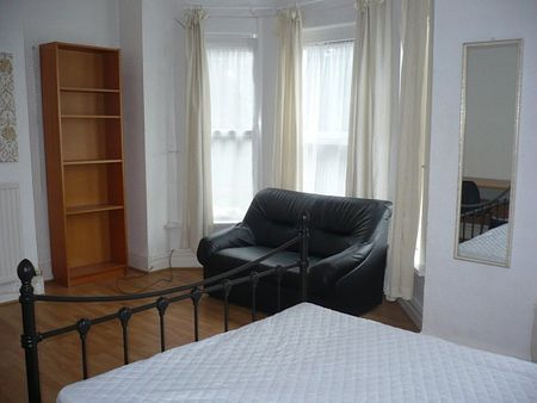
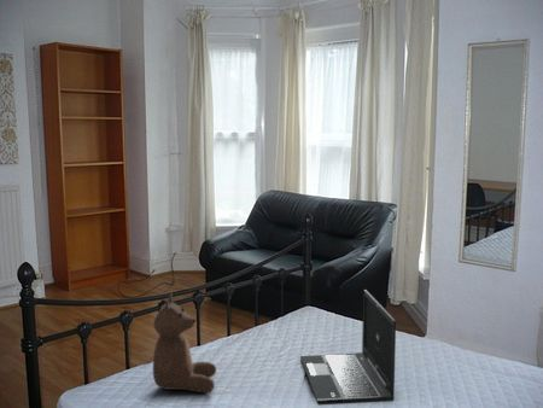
+ teddy bear [152,291,217,394]
+ laptop [299,288,397,407]
